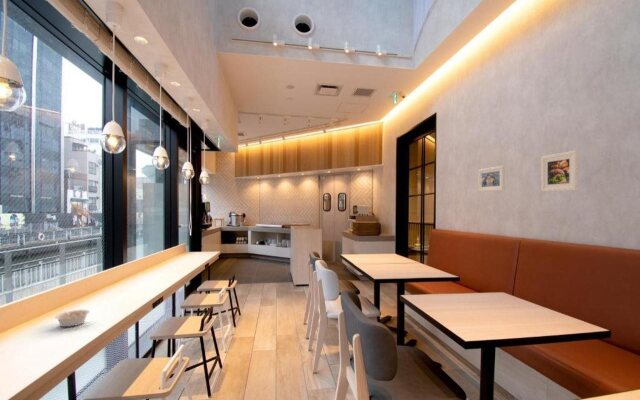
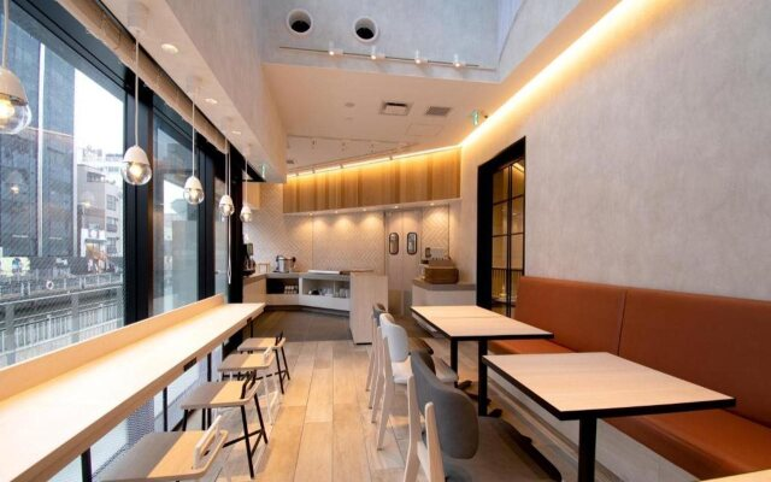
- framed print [540,150,579,192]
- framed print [477,165,506,192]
- legume [54,308,91,328]
